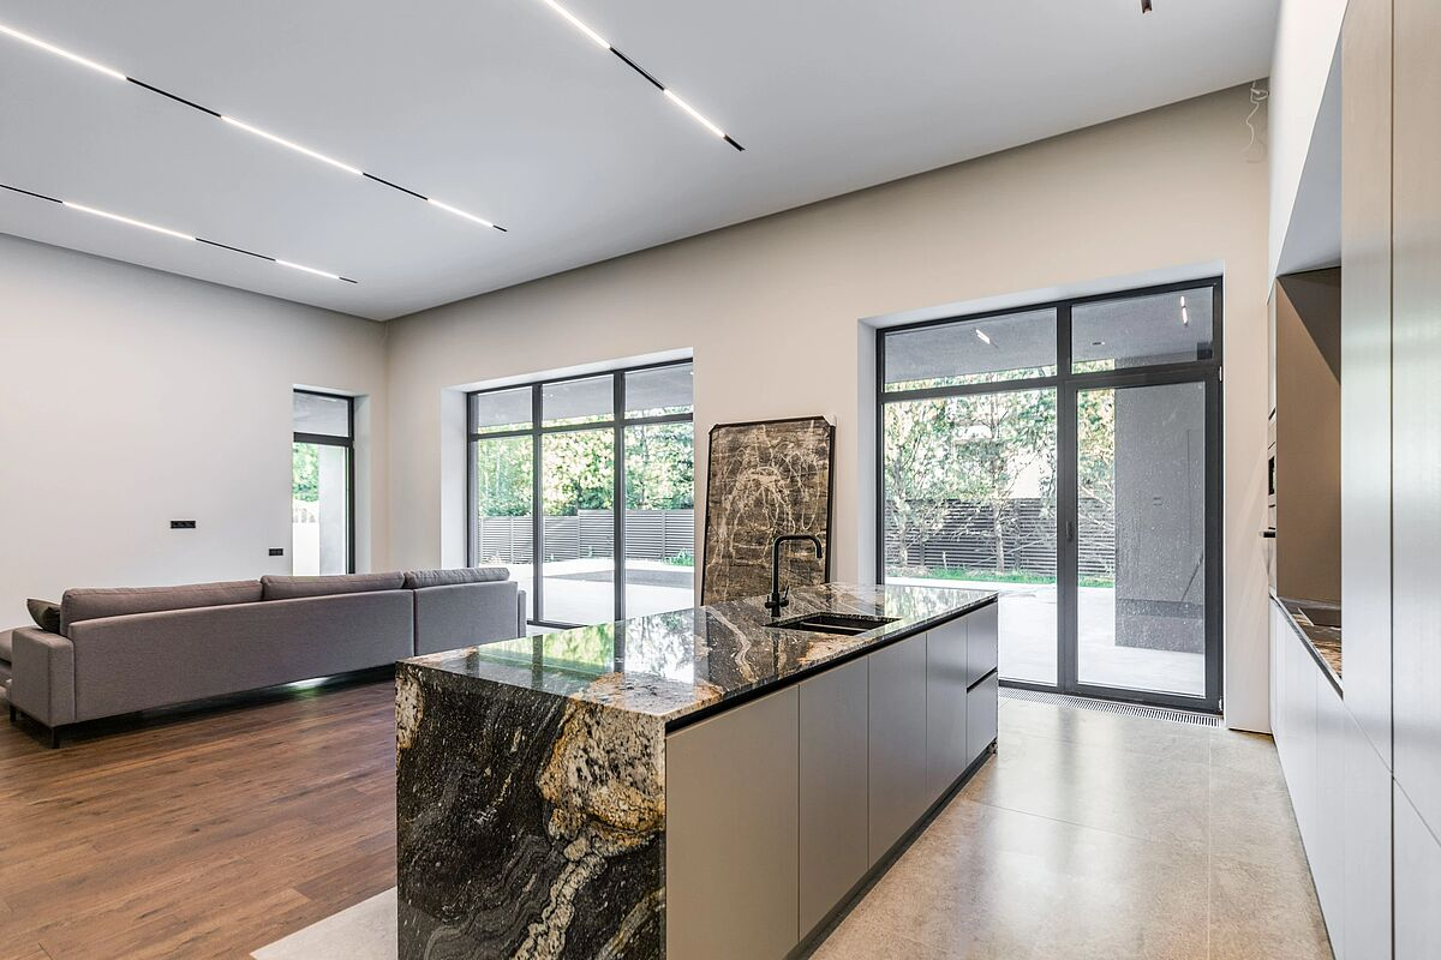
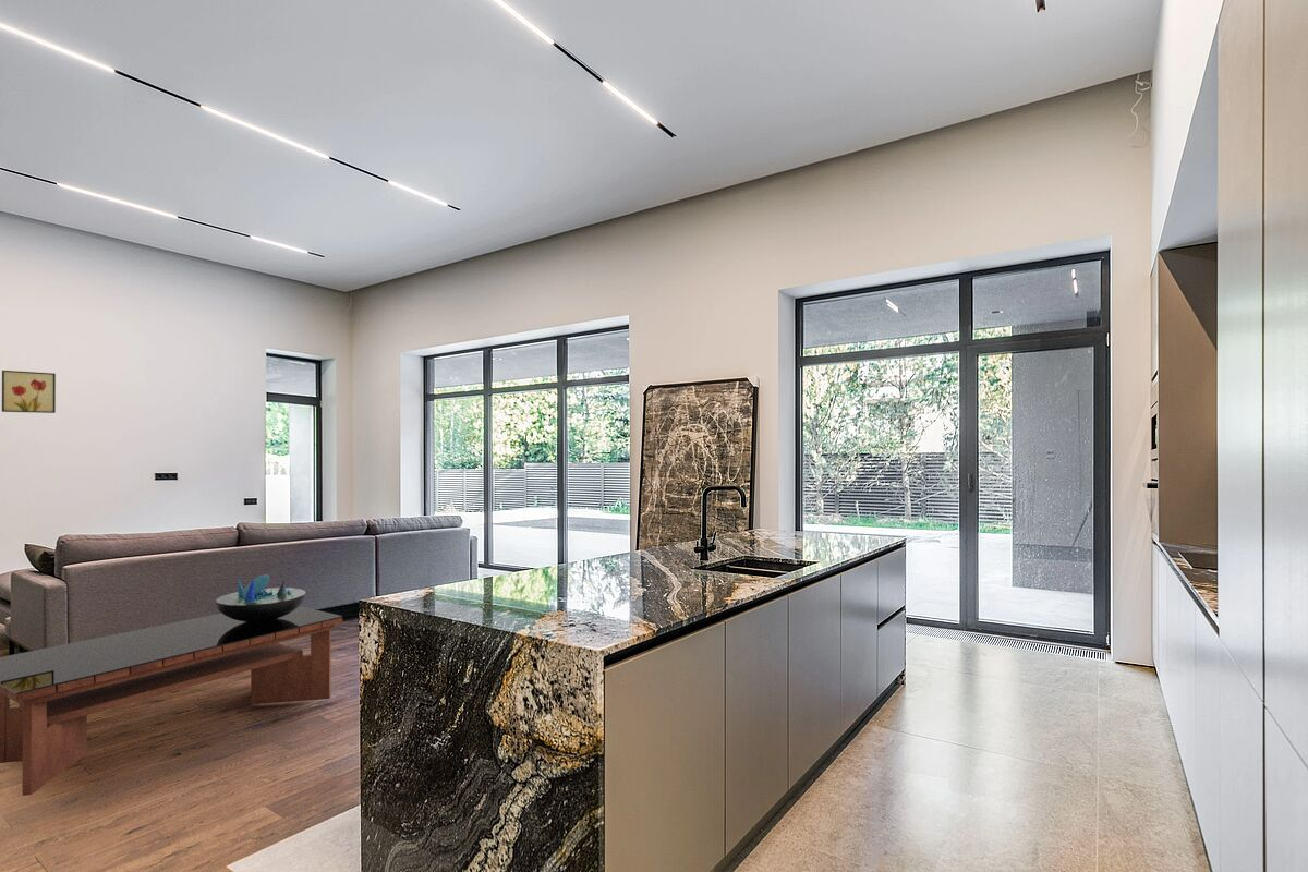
+ decorative bowl [215,573,306,622]
+ wall art [1,370,57,414]
+ coffee table [0,605,343,797]
